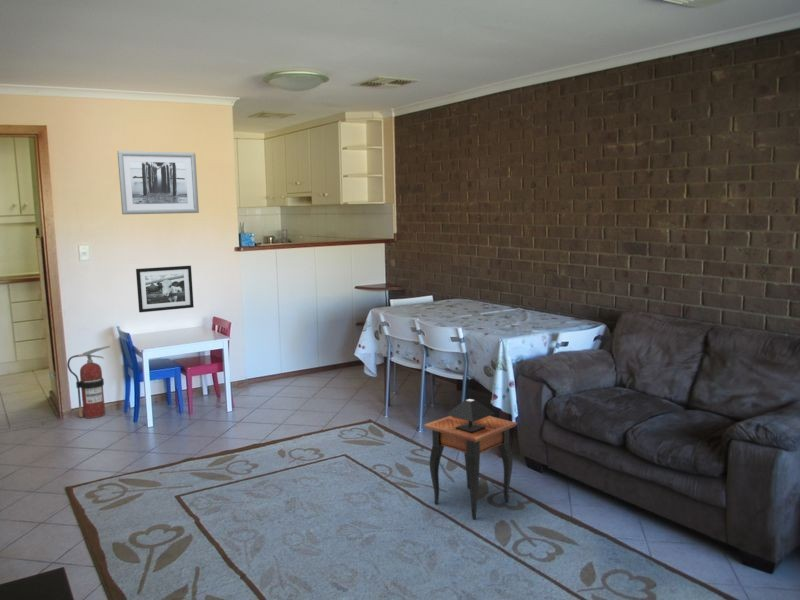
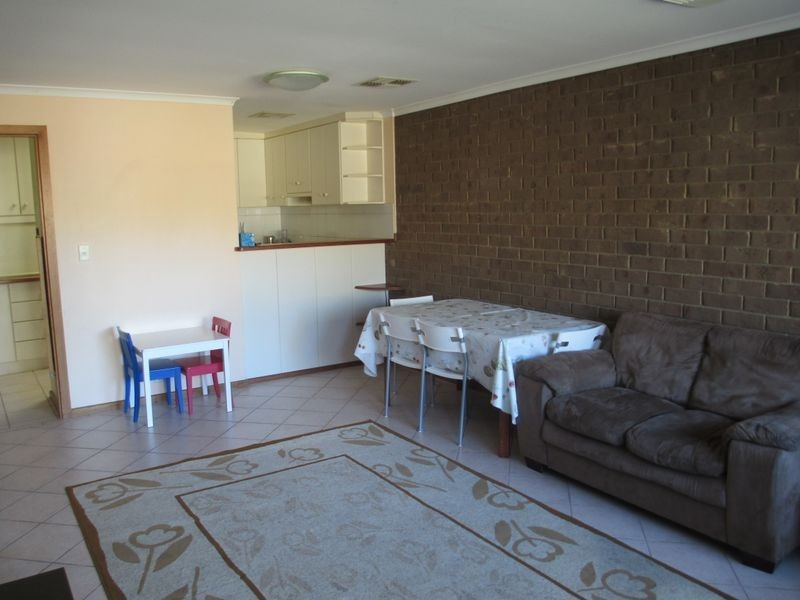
- wall art [117,150,200,215]
- side table [423,398,519,520]
- fire extinguisher [66,345,111,419]
- picture frame [135,265,195,313]
